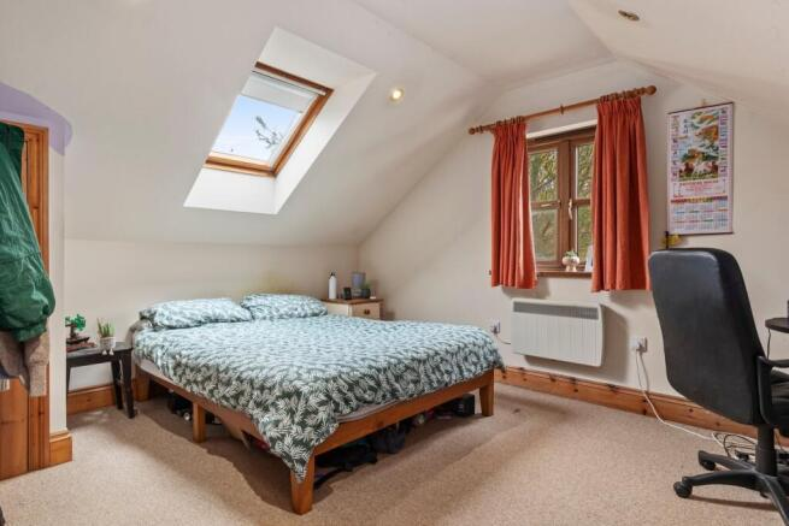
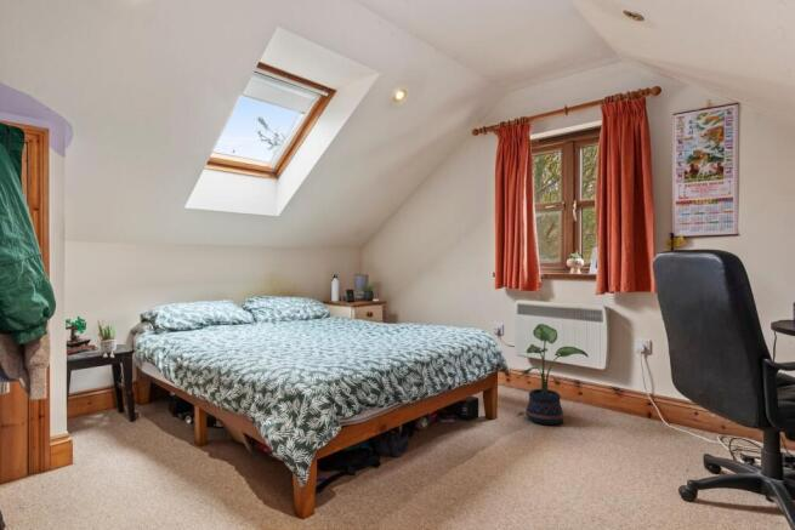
+ potted plant [516,323,589,426]
